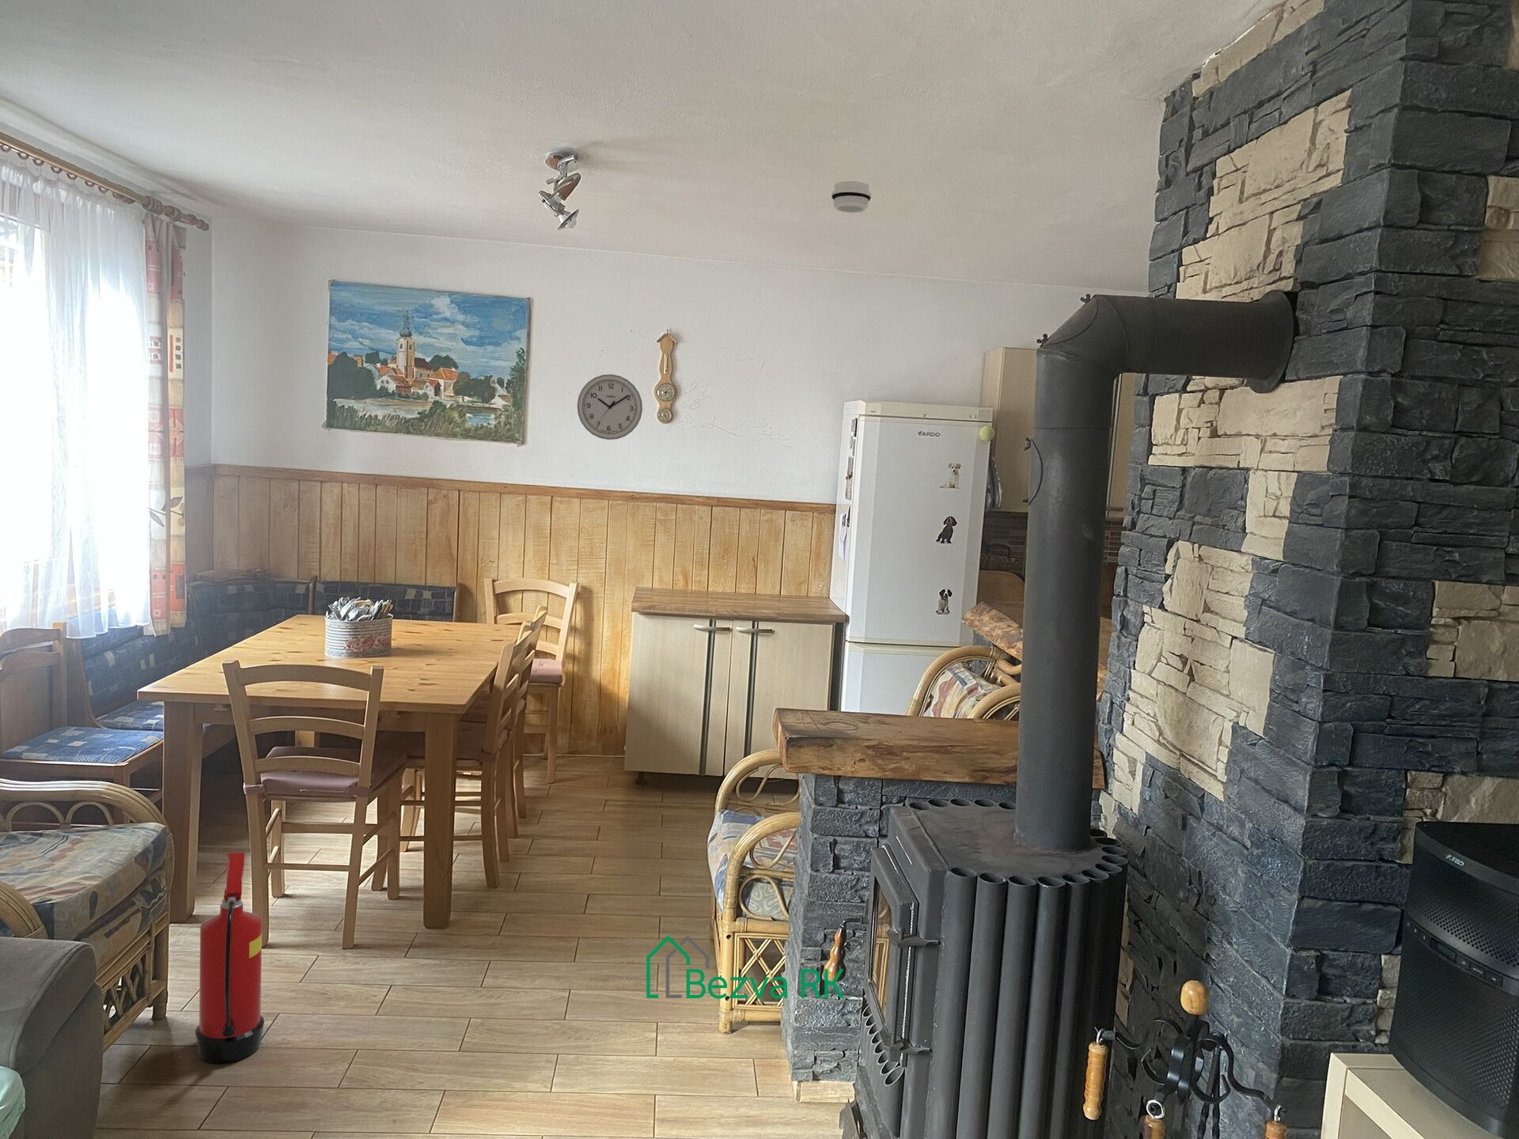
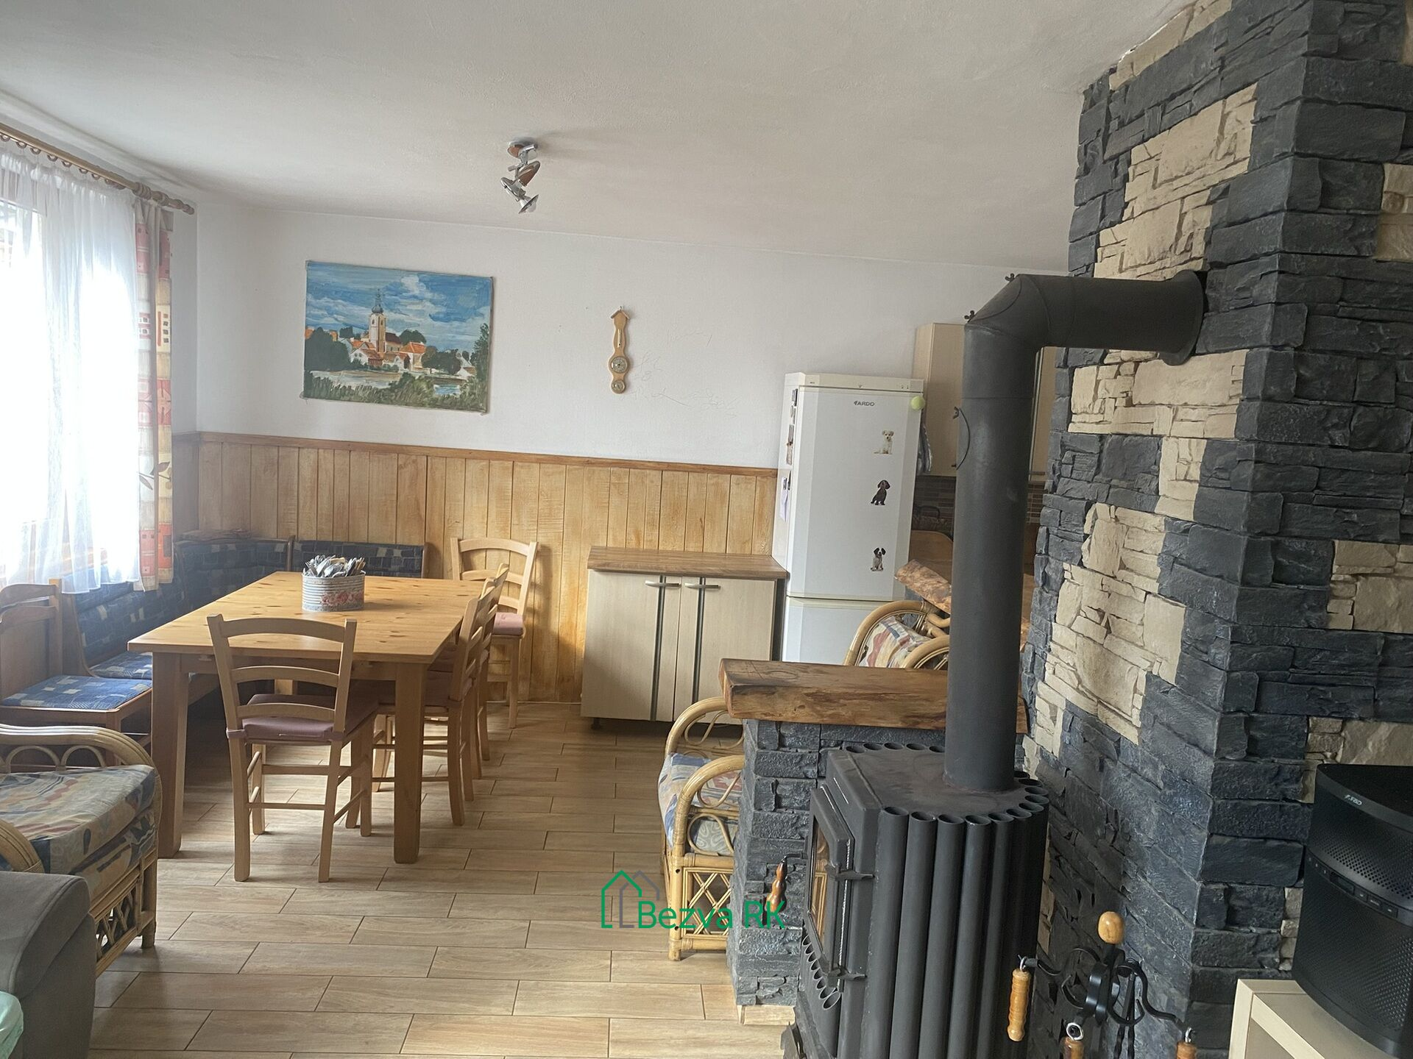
- wall clock [577,373,643,440]
- smoke detector [831,181,872,213]
- fire extinguisher [195,852,266,1064]
